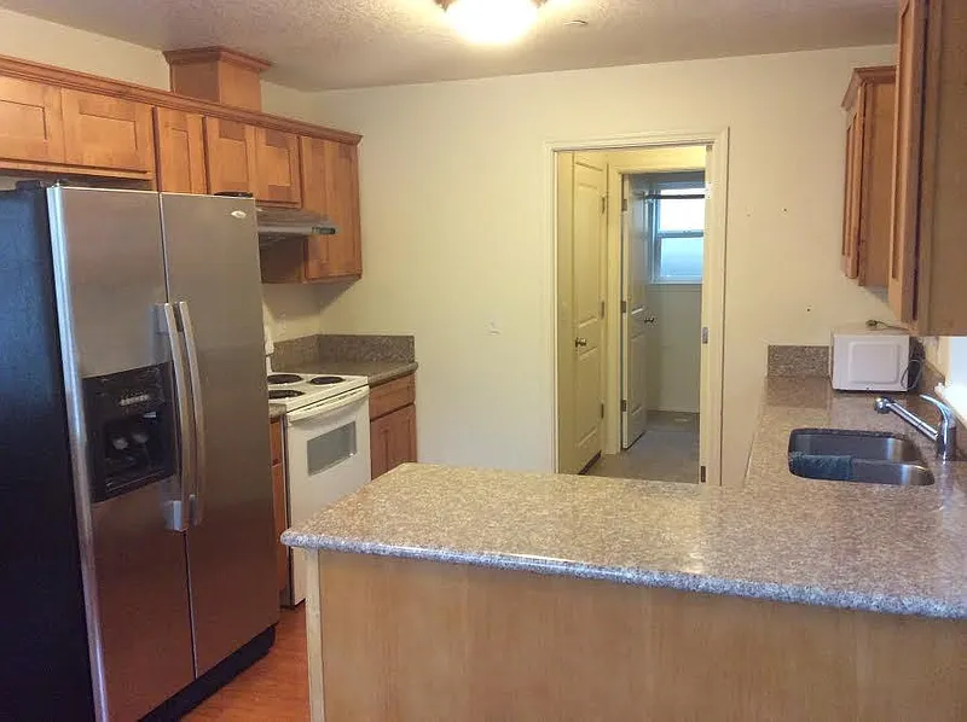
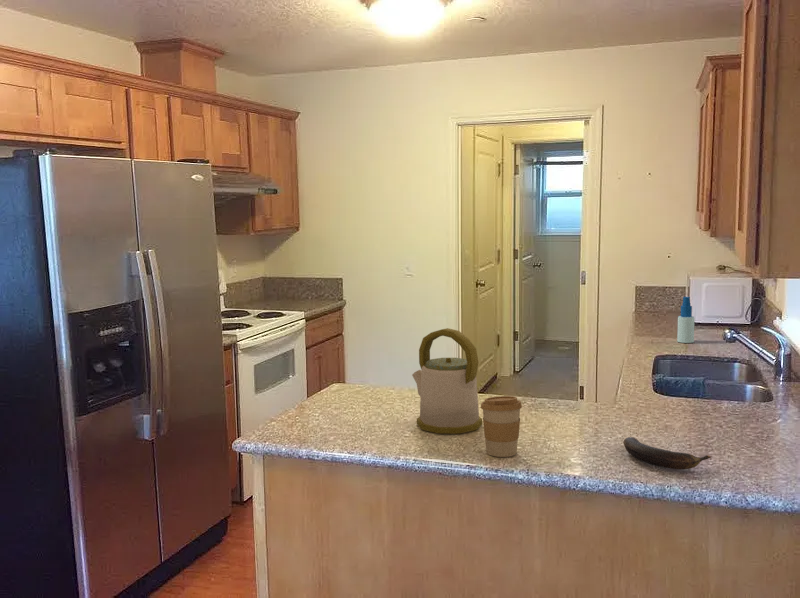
+ kettle [411,327,483,435]
+ spray bottle [676,296,695,344]
+ banana [623,436,712,471]
+ coffee cup [480,395,523,458]
